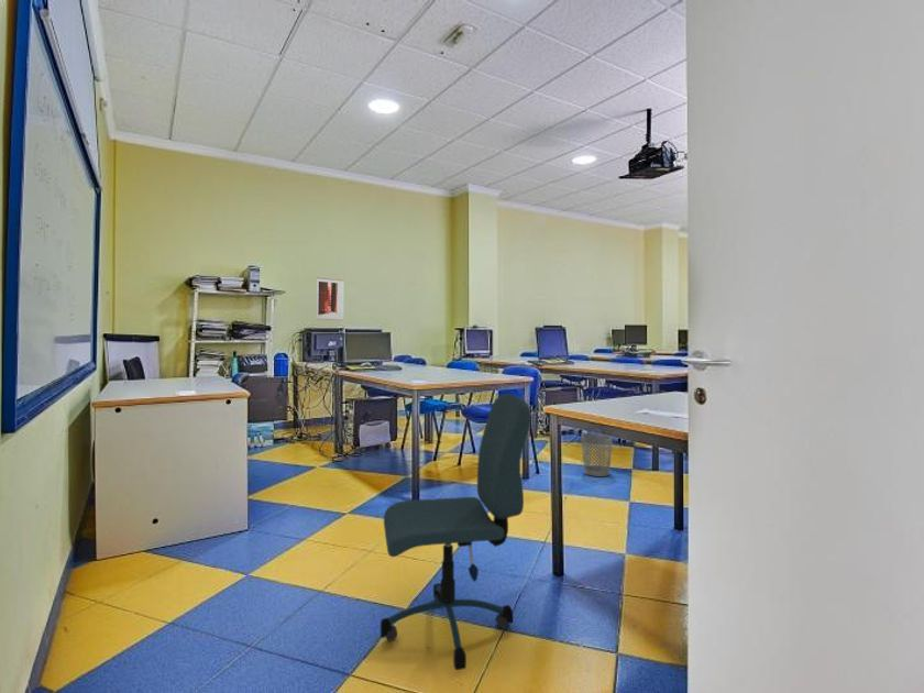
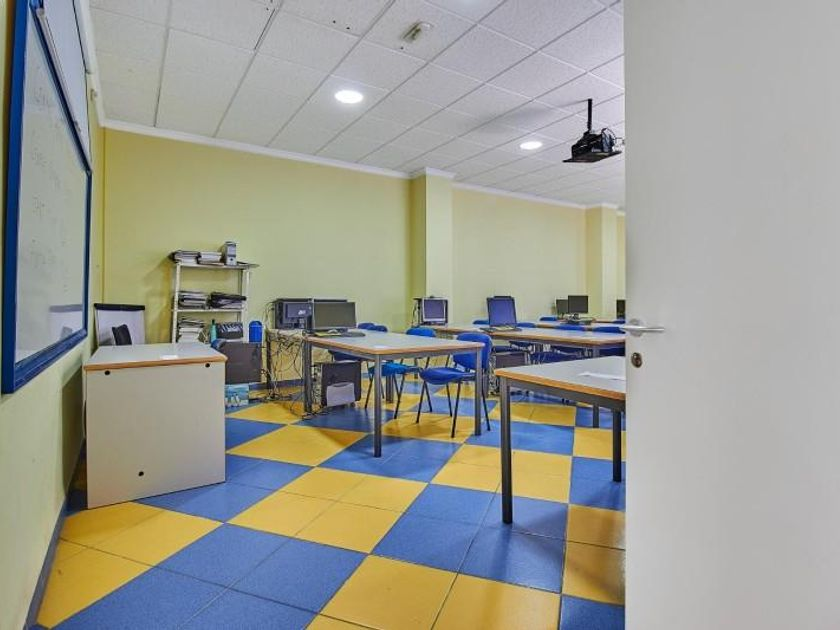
- office chair [380,393,532,671]
- wall art [316,276,344,321]
- wastebasket [581,432,614,477]
